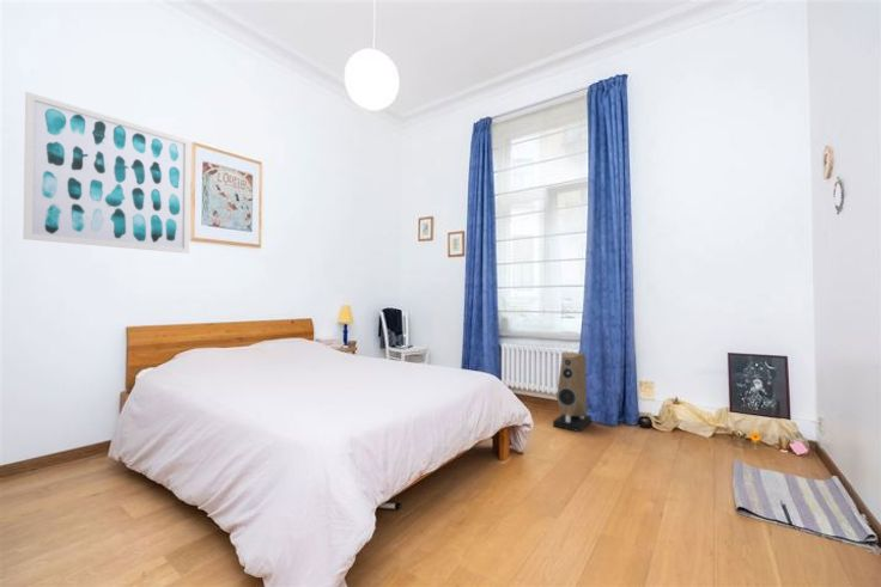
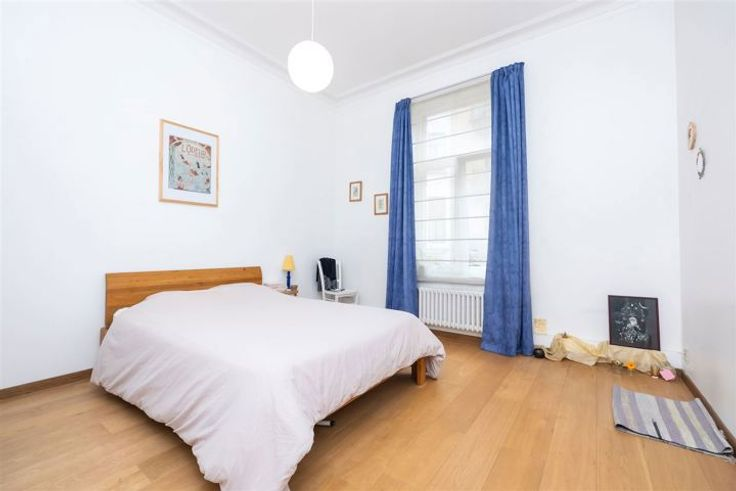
- speaker [552,350,593,433]
- wall art [23,91,192,255]
